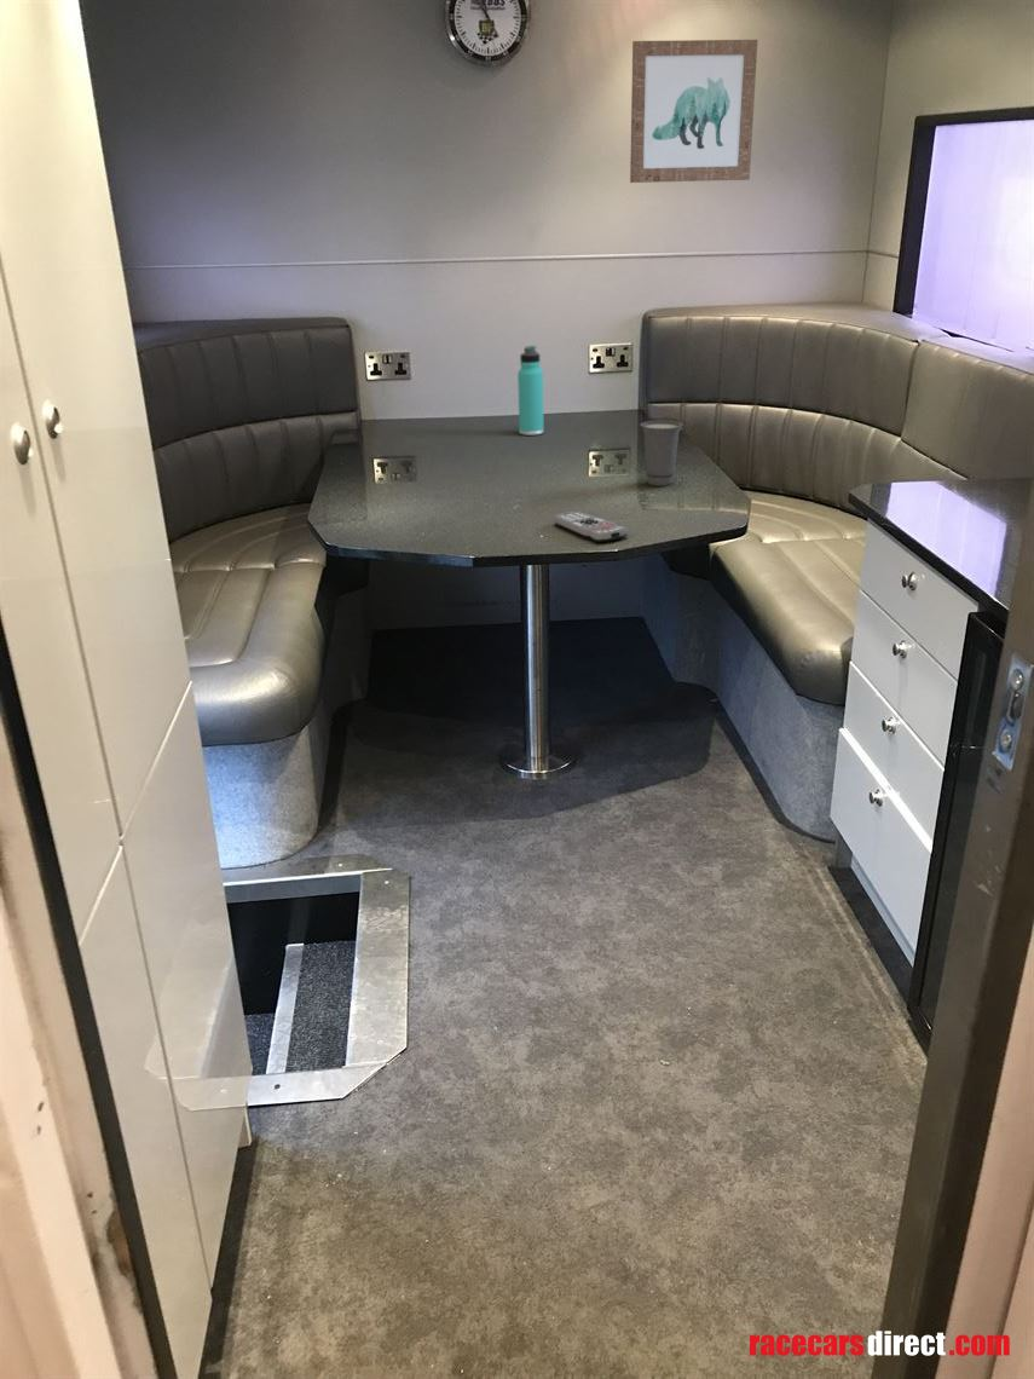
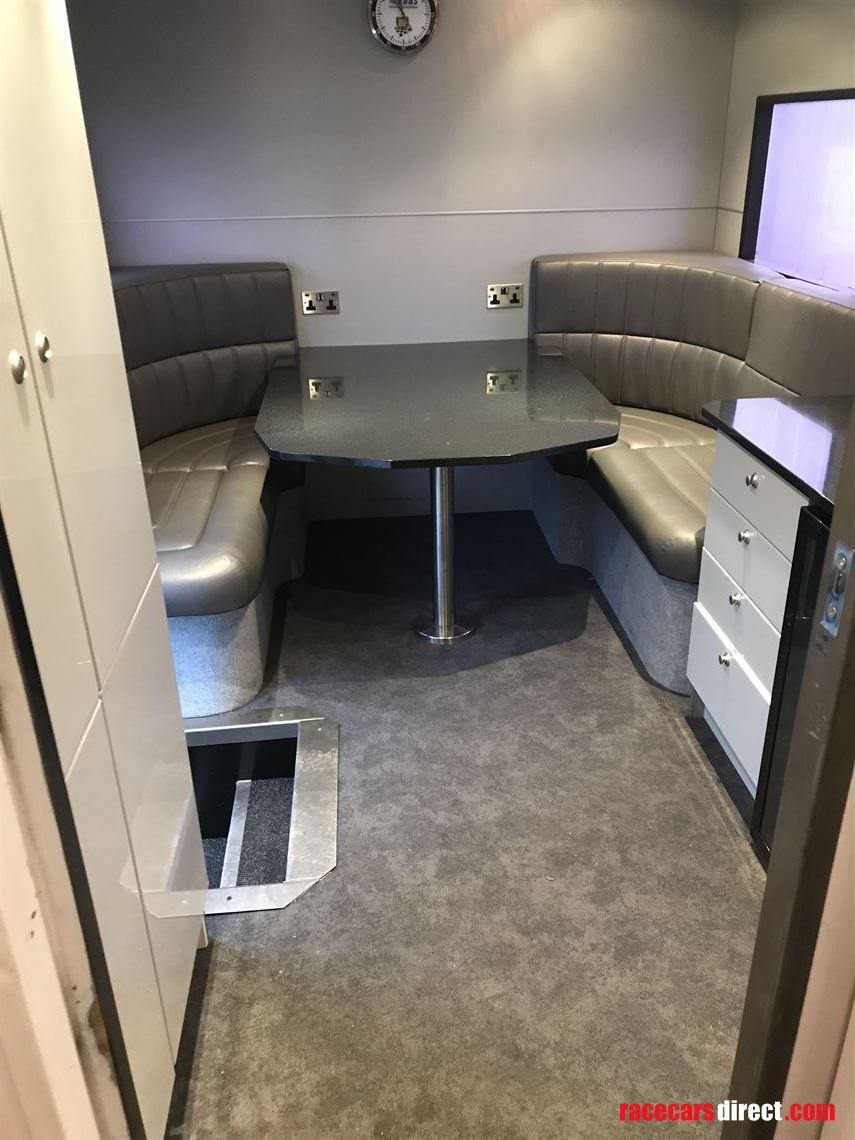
- wall art [629,39,759,184]
- remote control [553,510,629,543]
- cup [639,420,684,487]
- thermos bottle [516,345,545,437]
